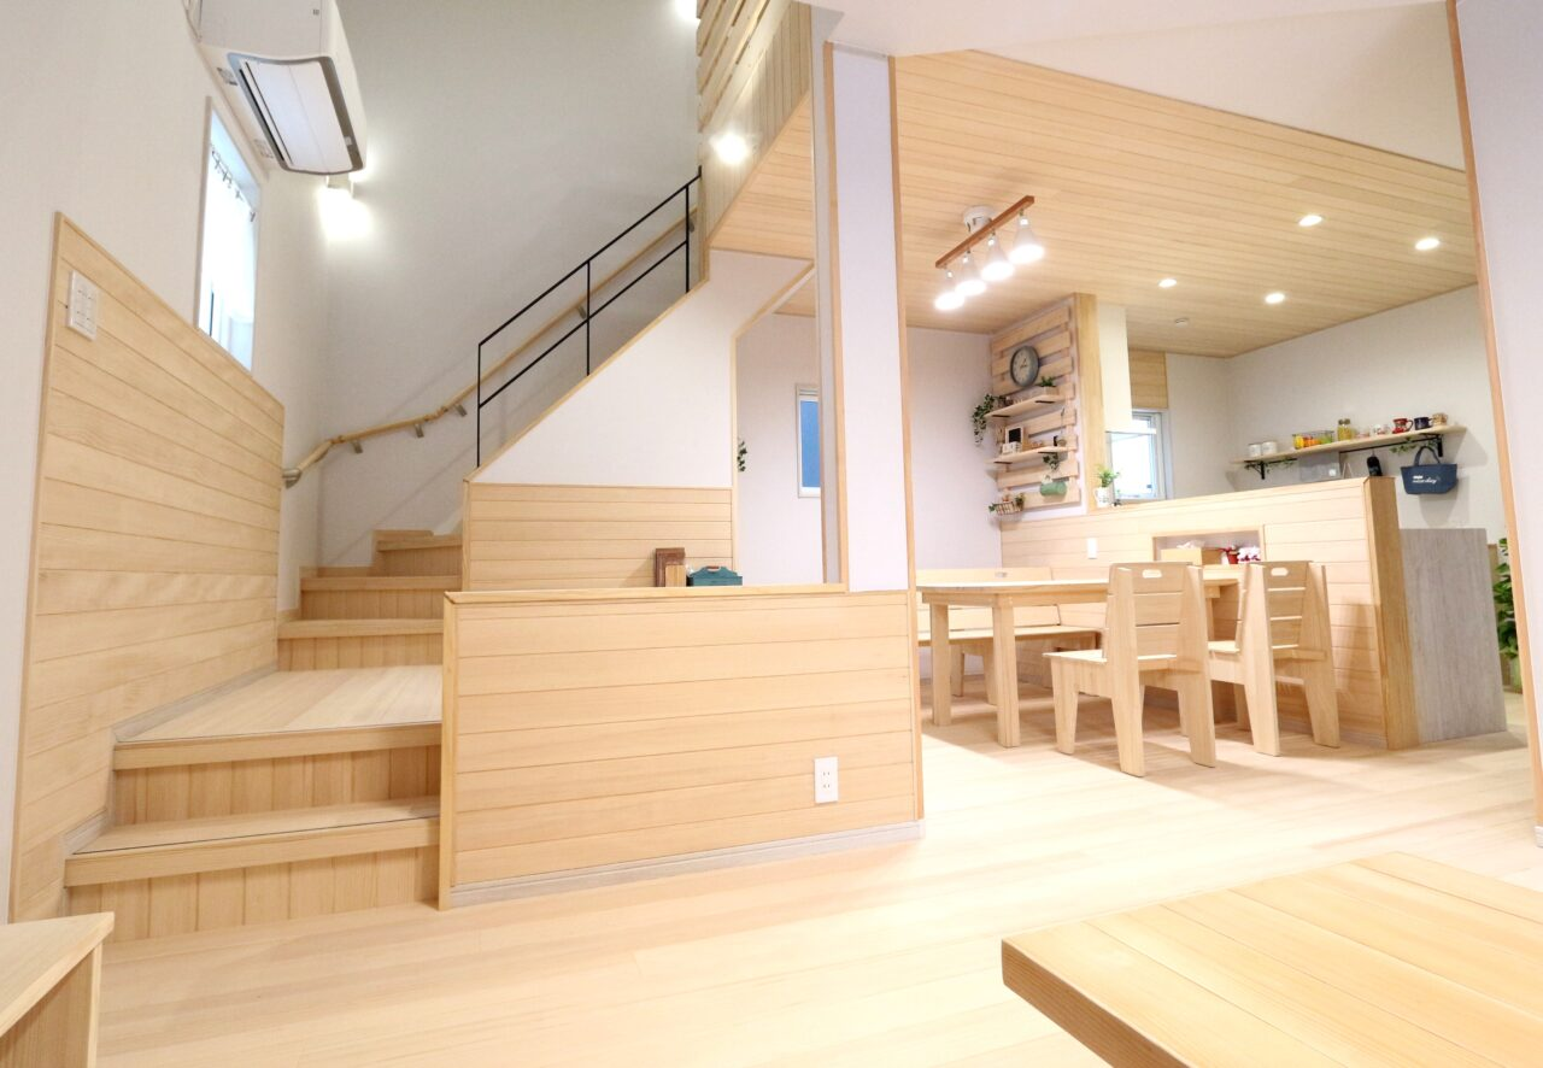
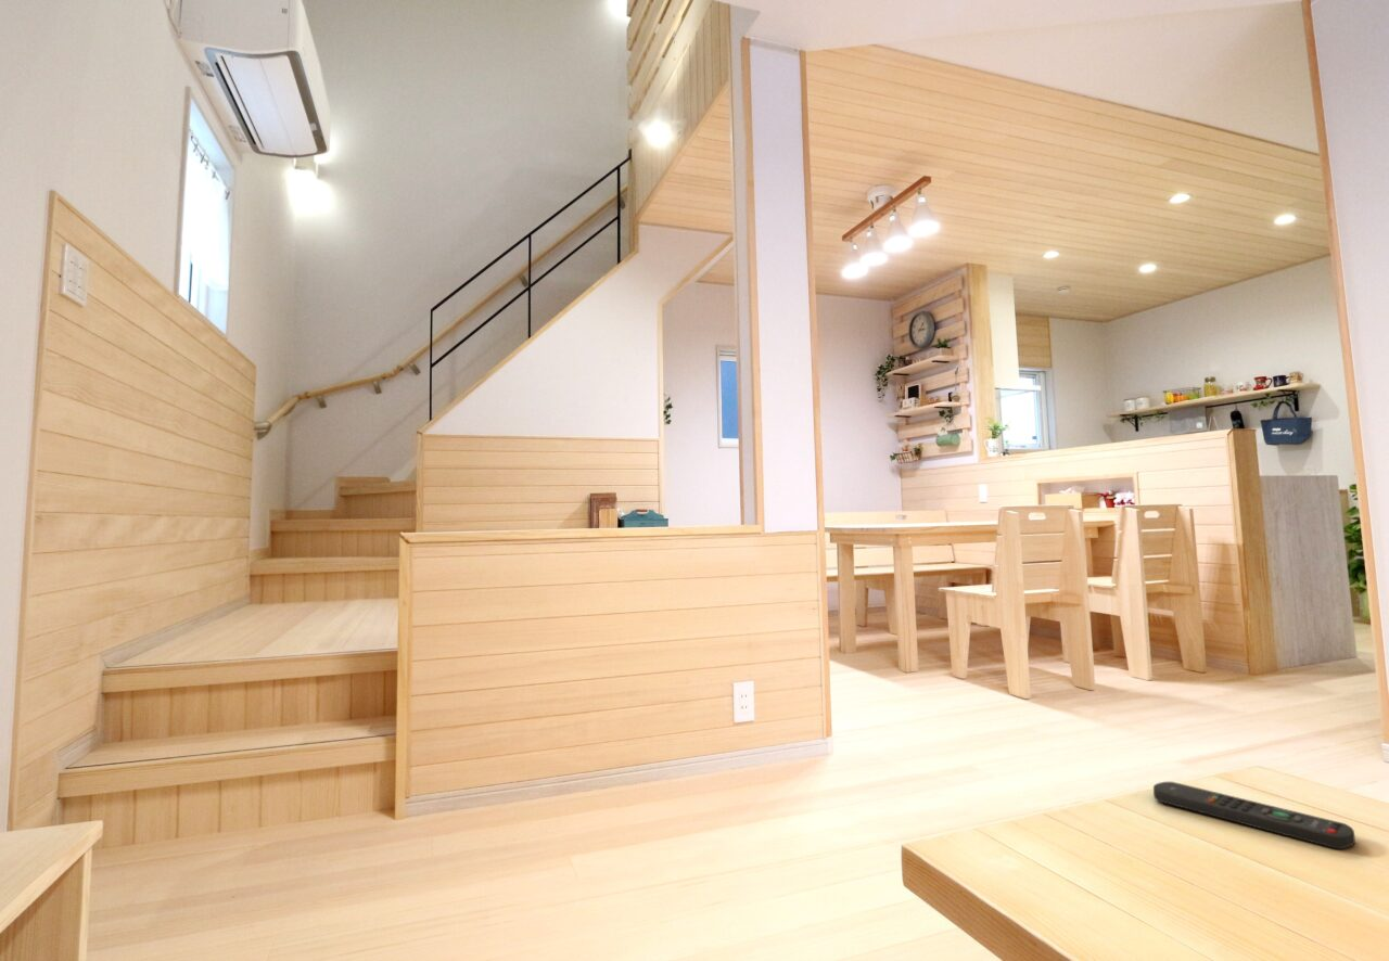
+ remote control [1152,781,1356,850]
